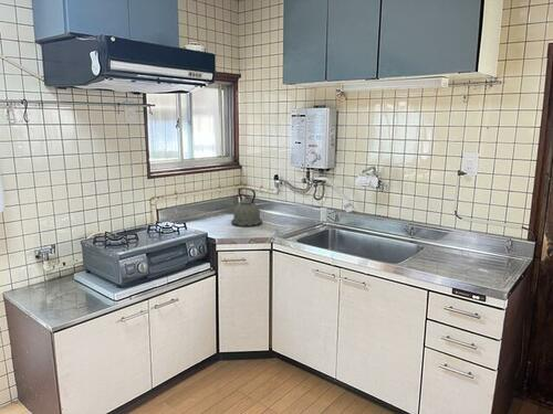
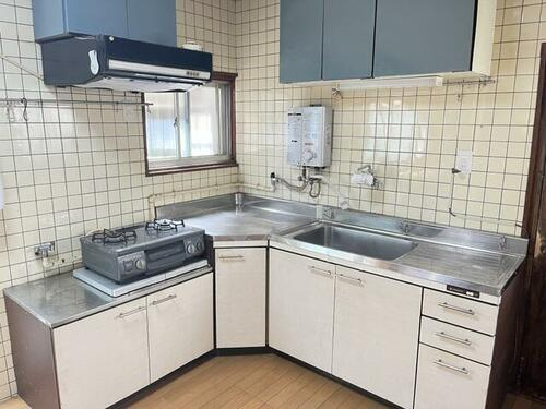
- kettle [230,187,263,227]
